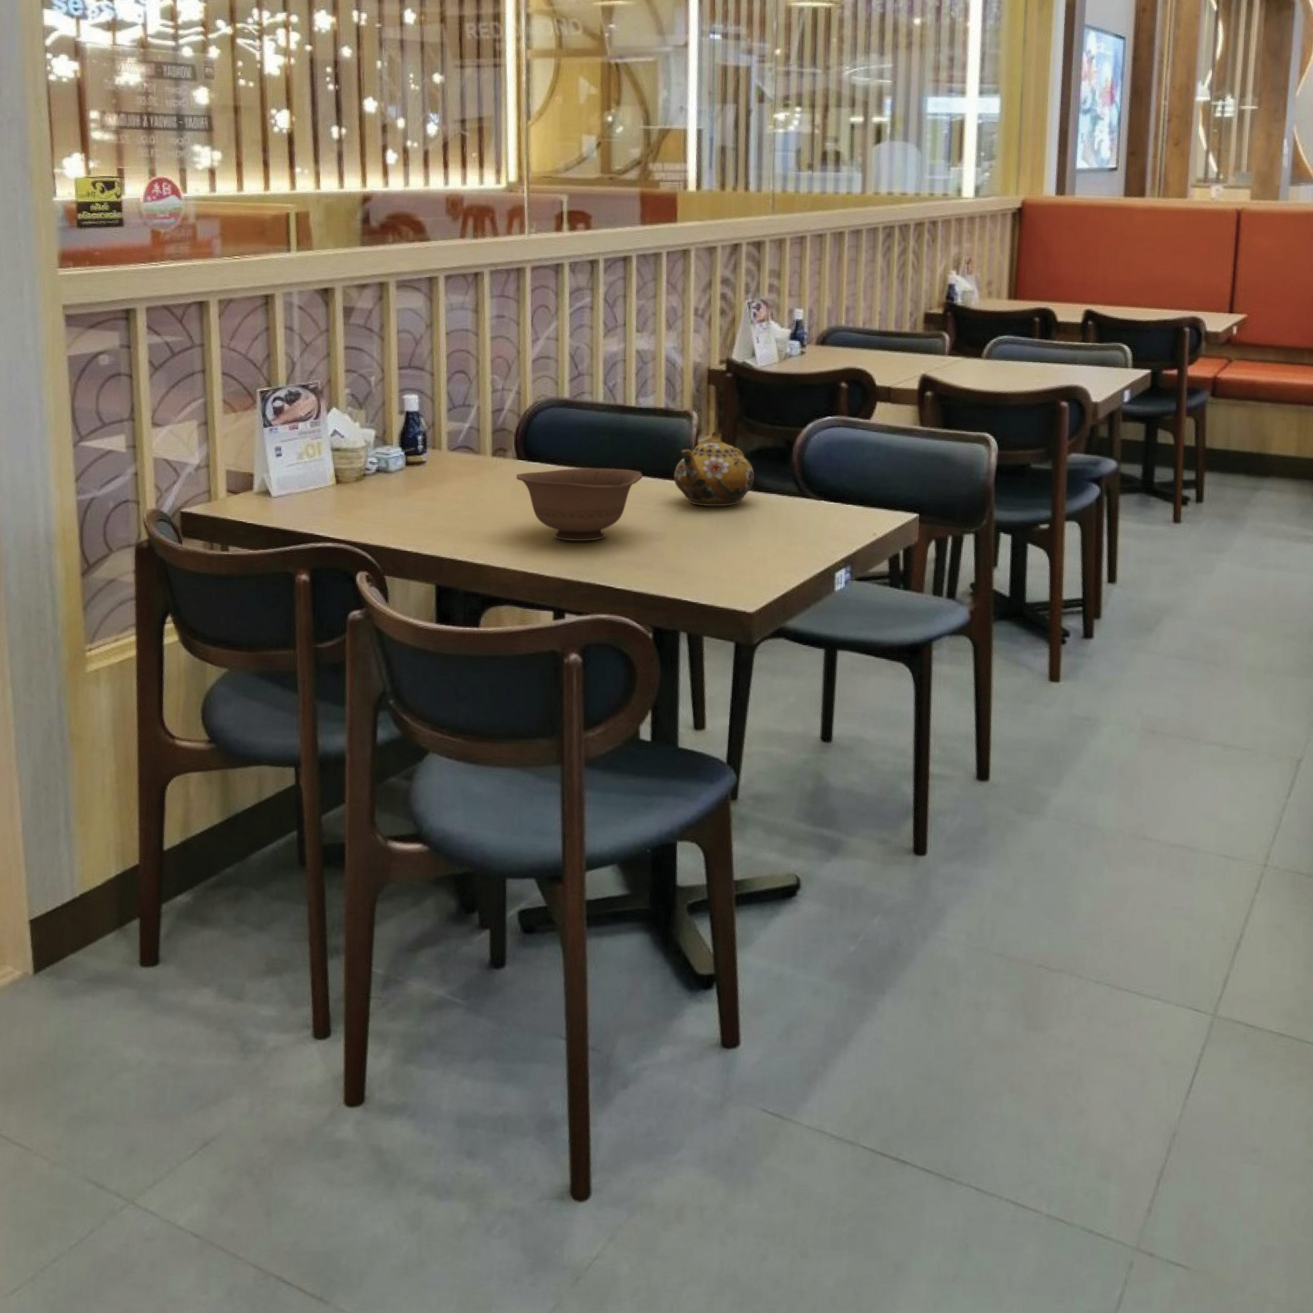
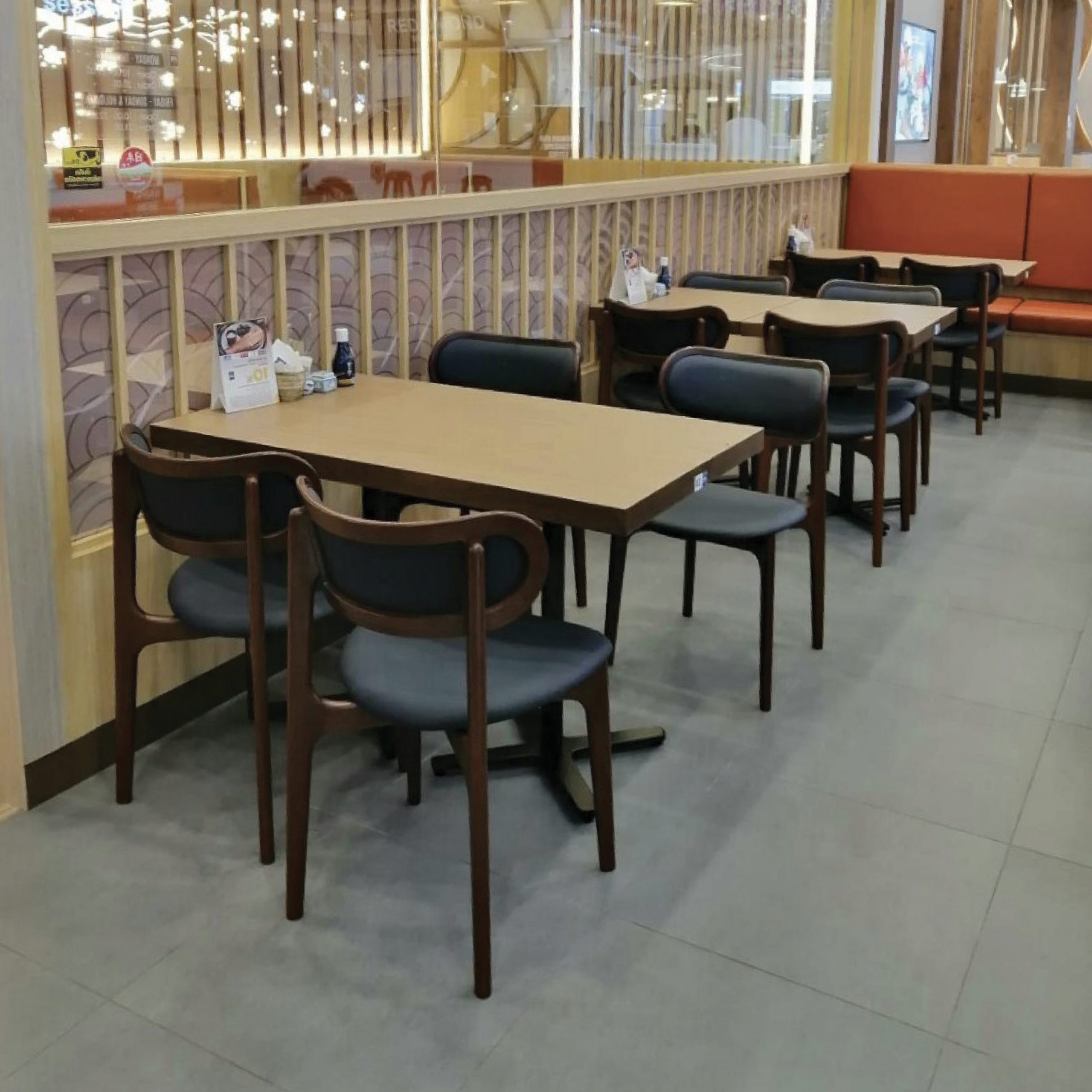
- teapot [673,430,754,506]
- bowl [516,468,643,541]
